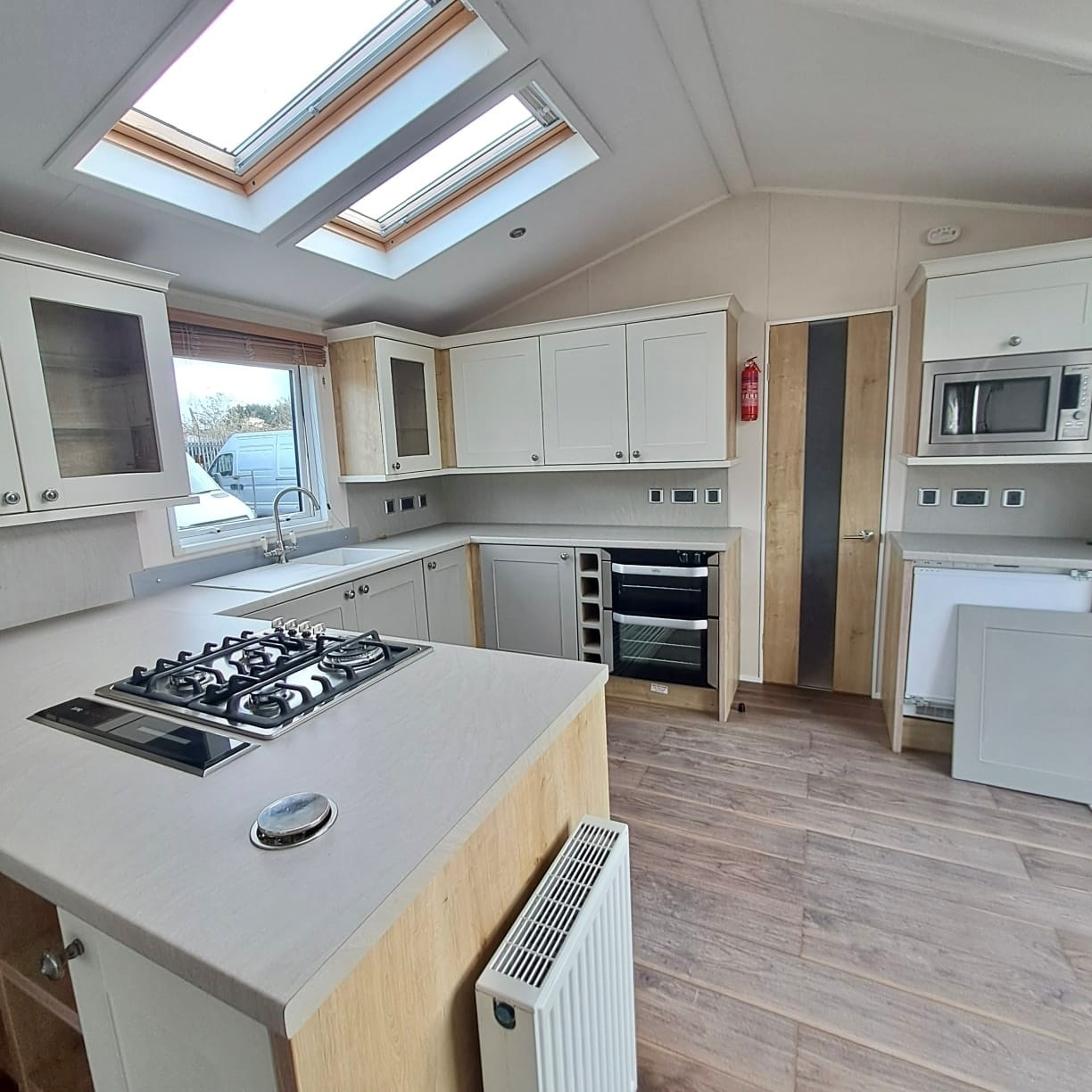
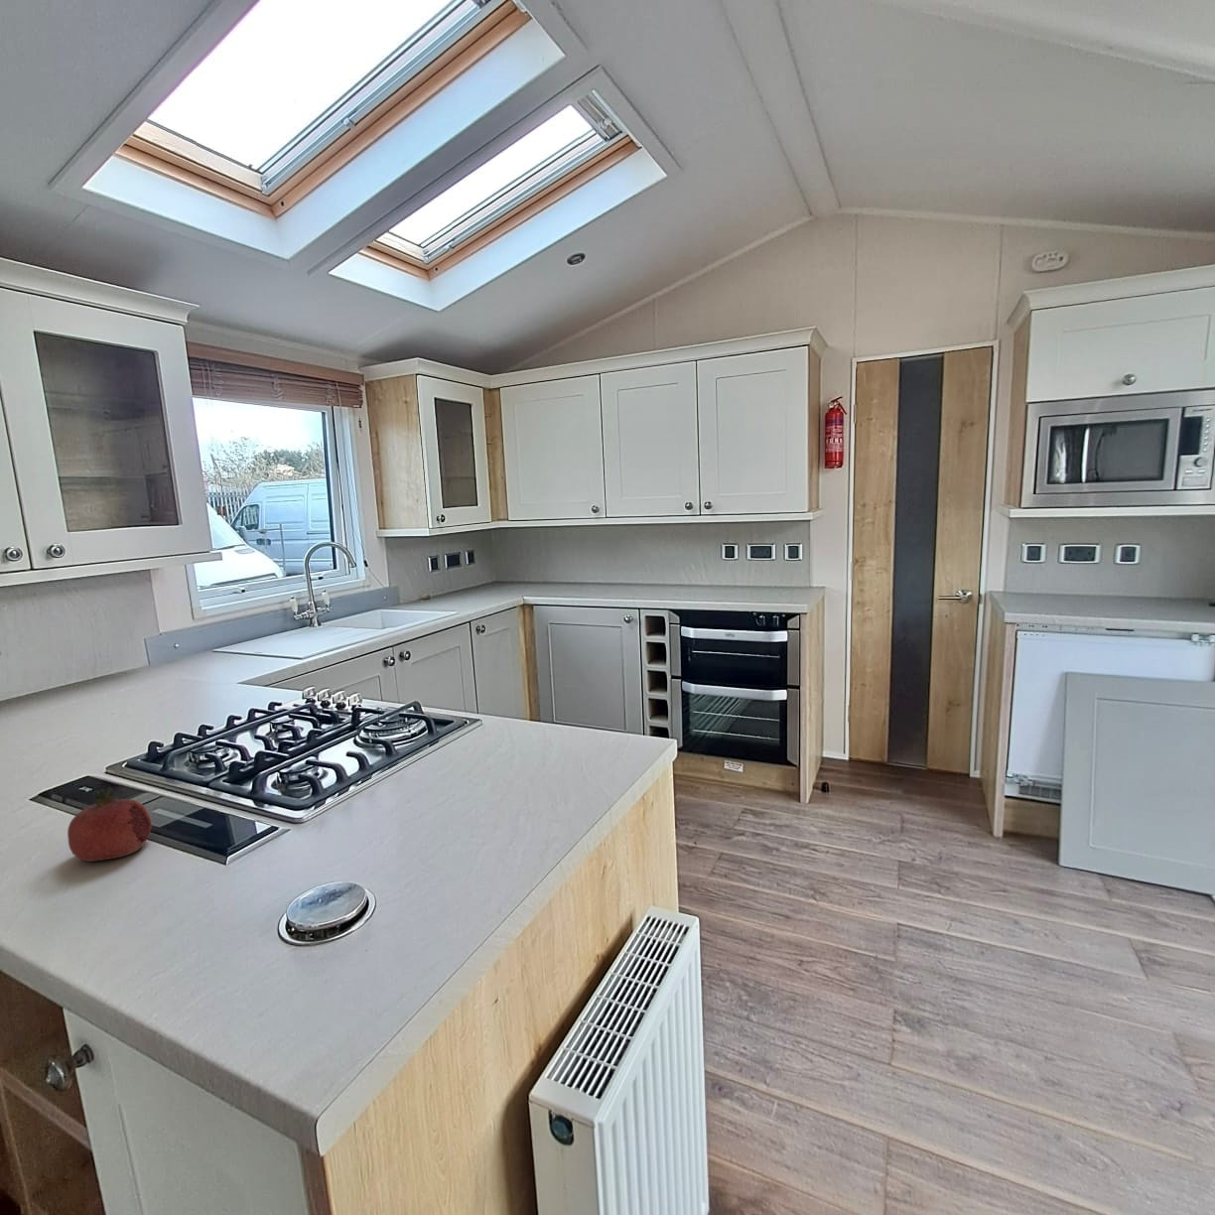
+ fruit [67,787,152,862]
